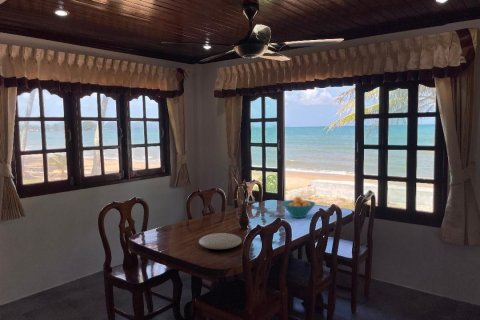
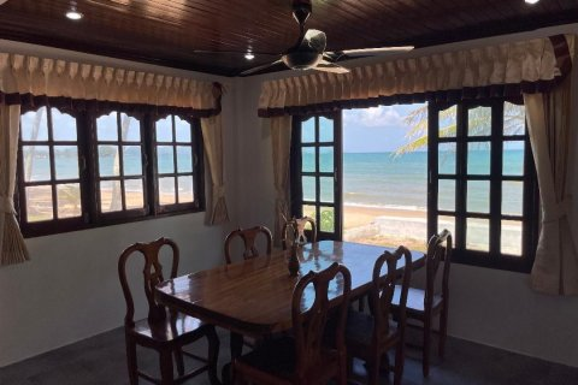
- fruit bowl [281,196,317,219]
- plate [198,232,243,250]
